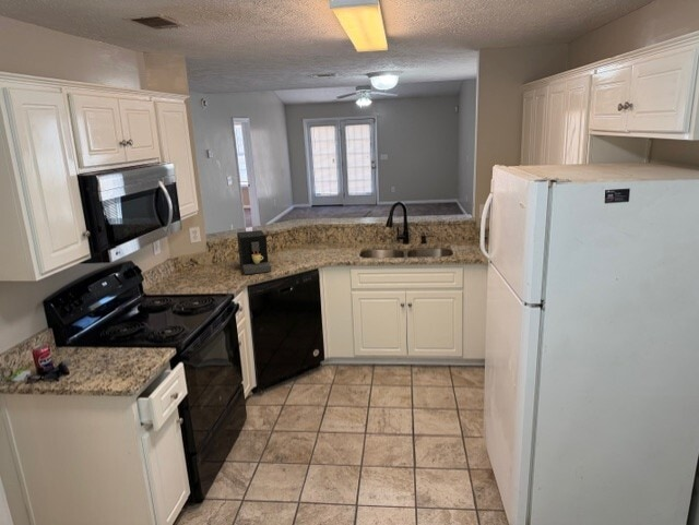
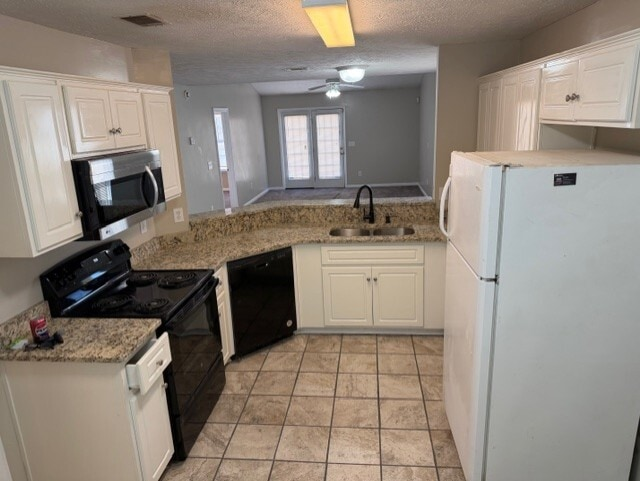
- coffee maker [236,229,272,275]
